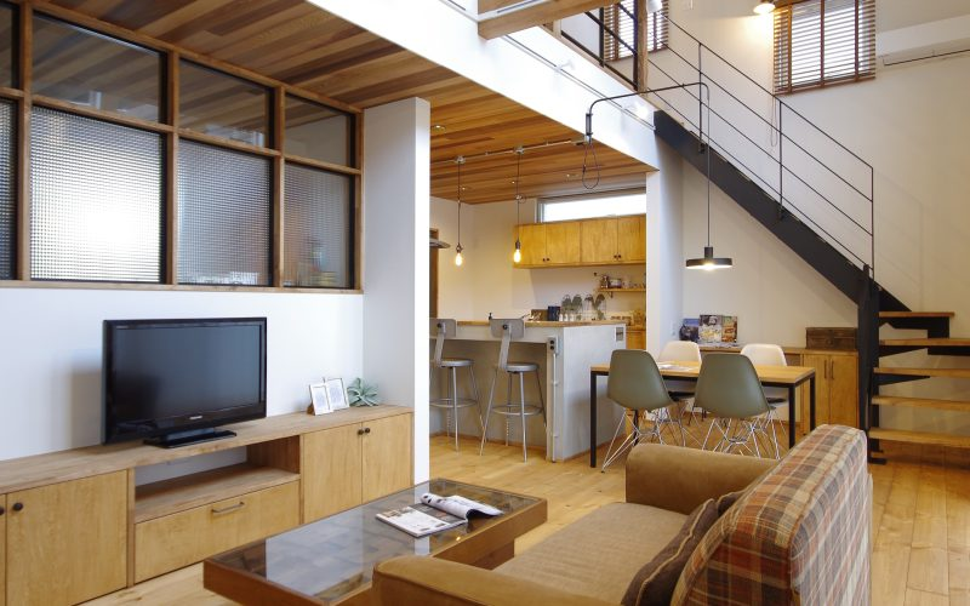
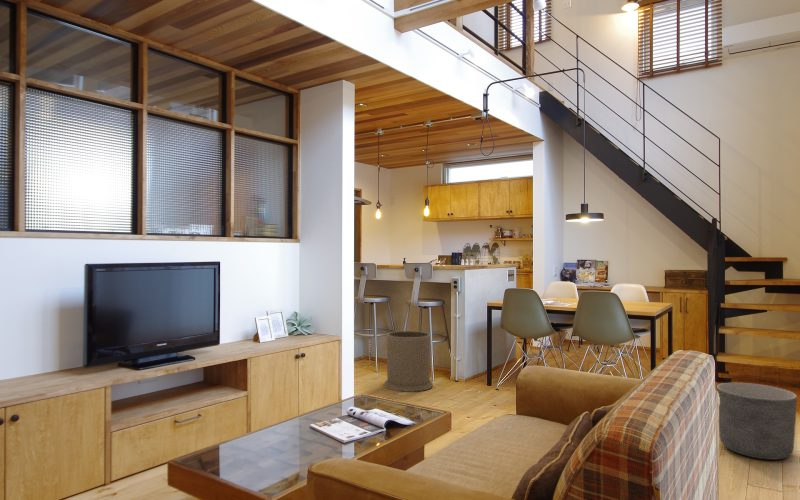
+ trash can [383,330,434,393]
+ planter [716,382,798,461]
